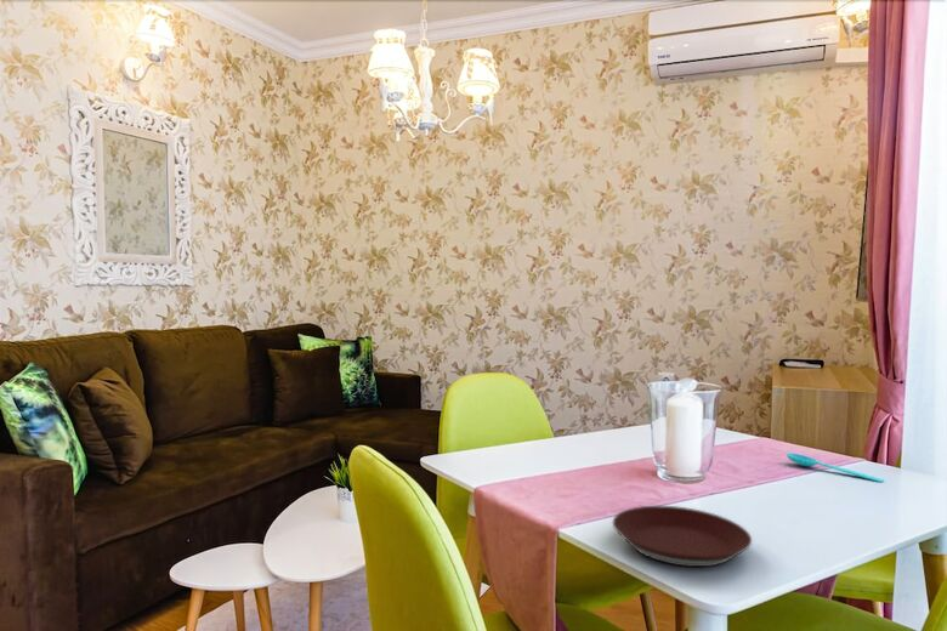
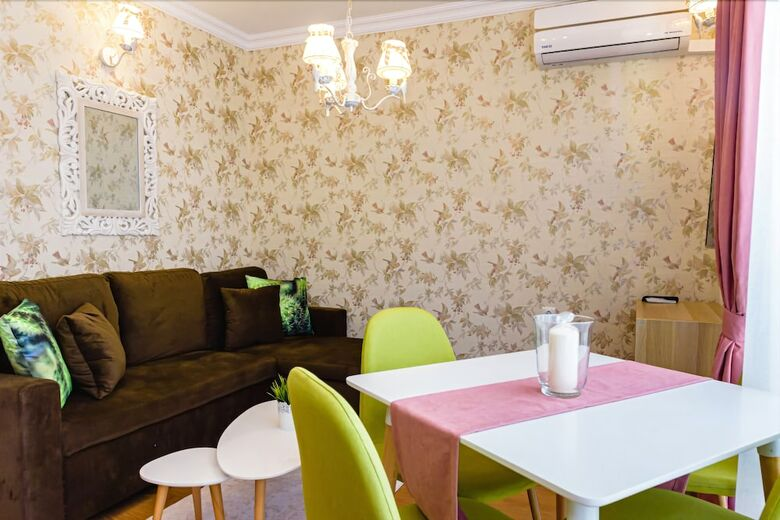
- spoon [786,451,885,484]
- plate [612,505,753,568]
